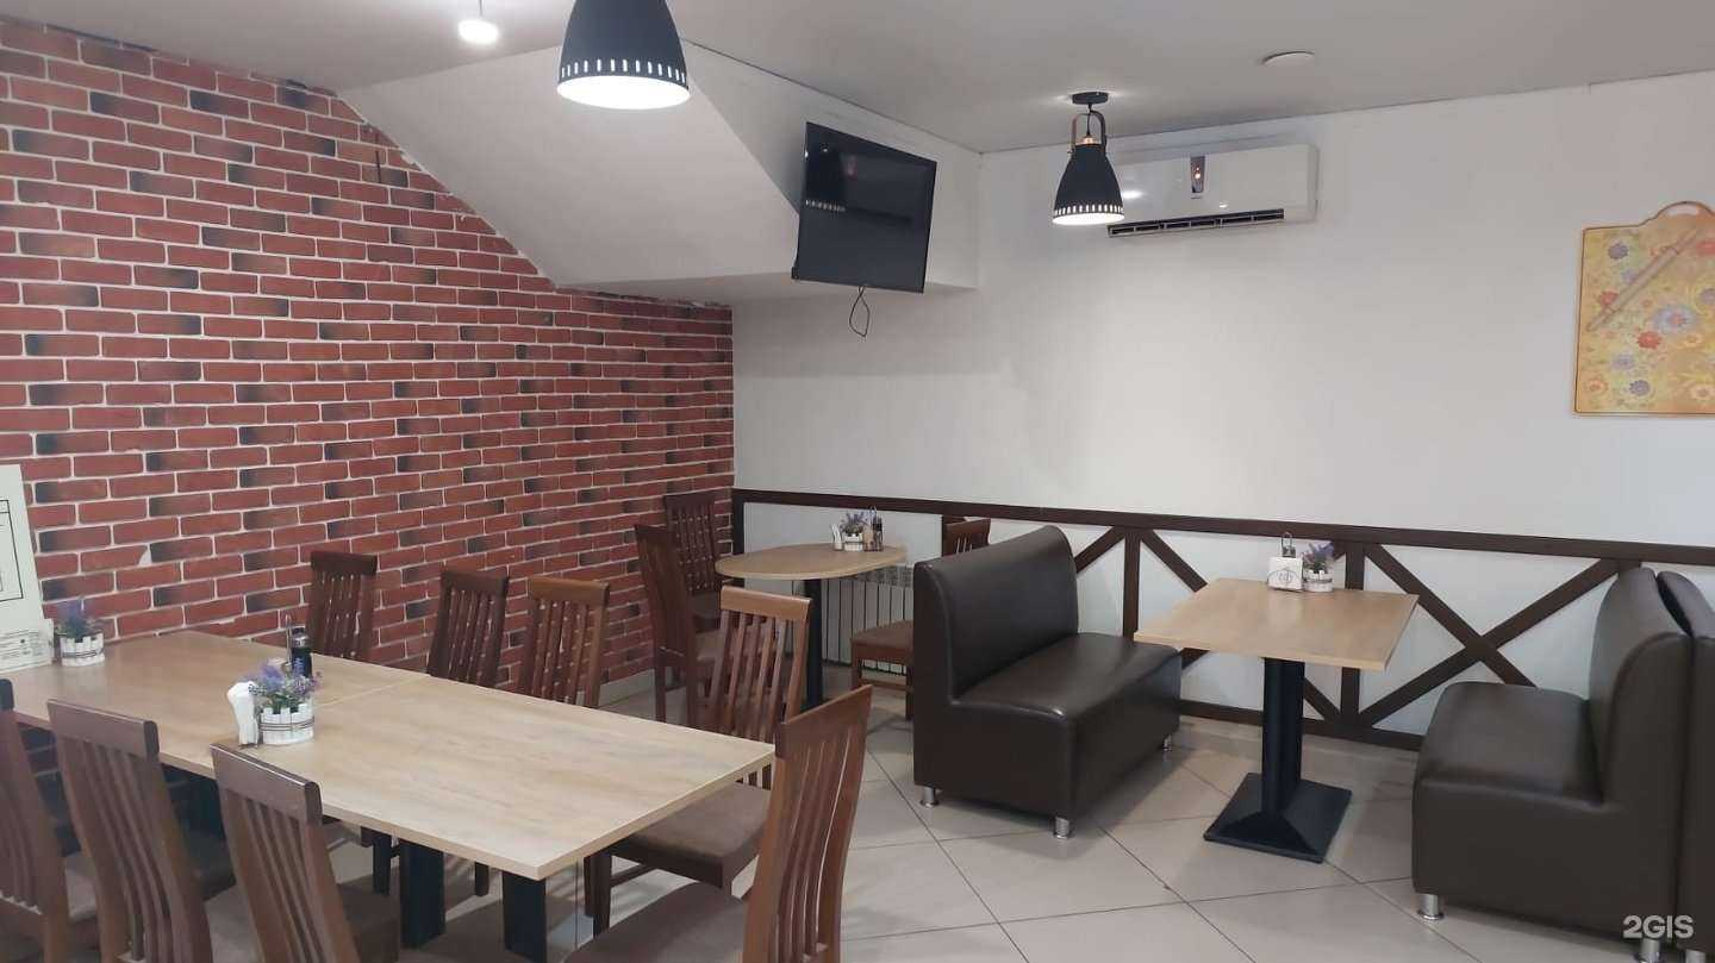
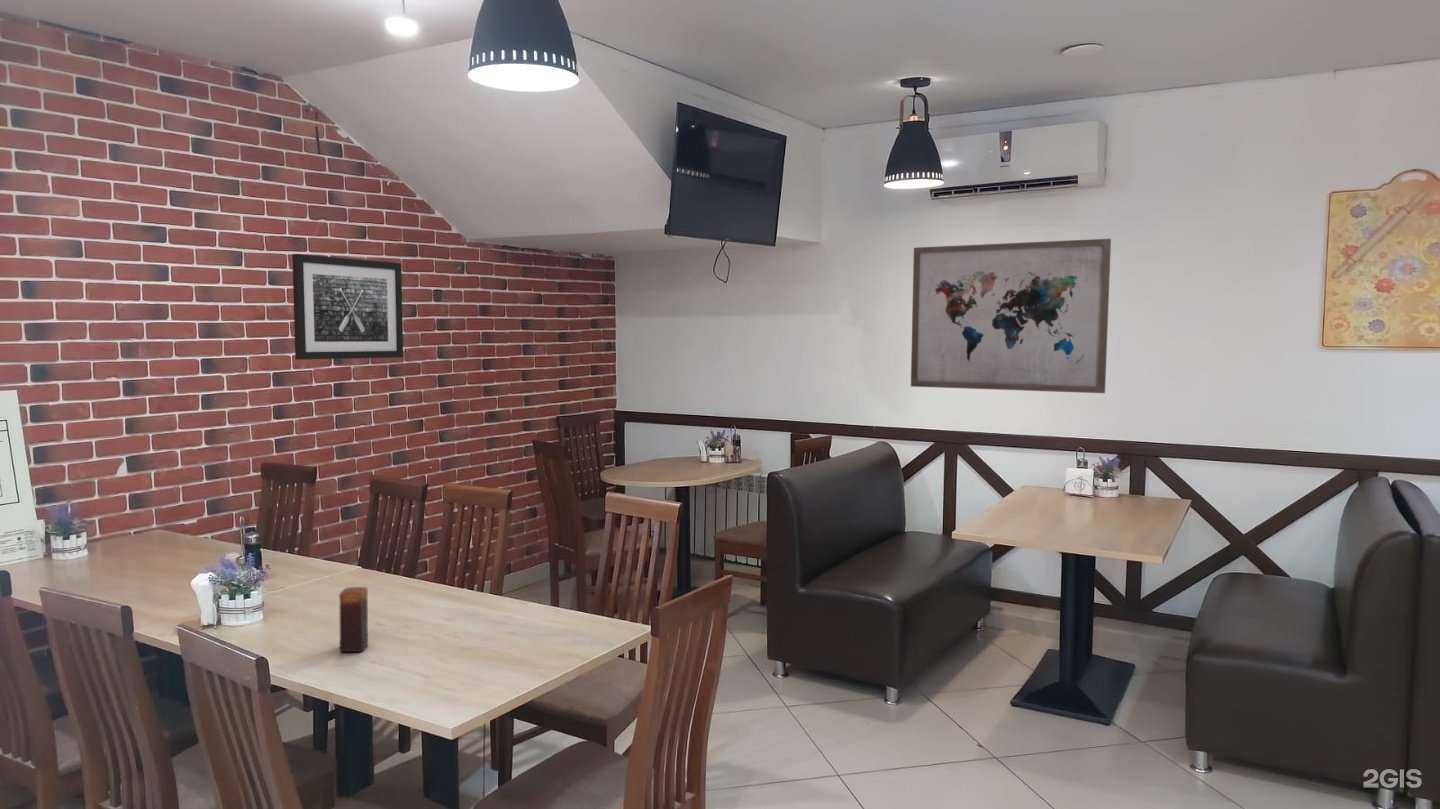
+ wall art [291,253,404,361]
+ wall art [910,238,1112,394]
+ candle [338,586,369,653]
